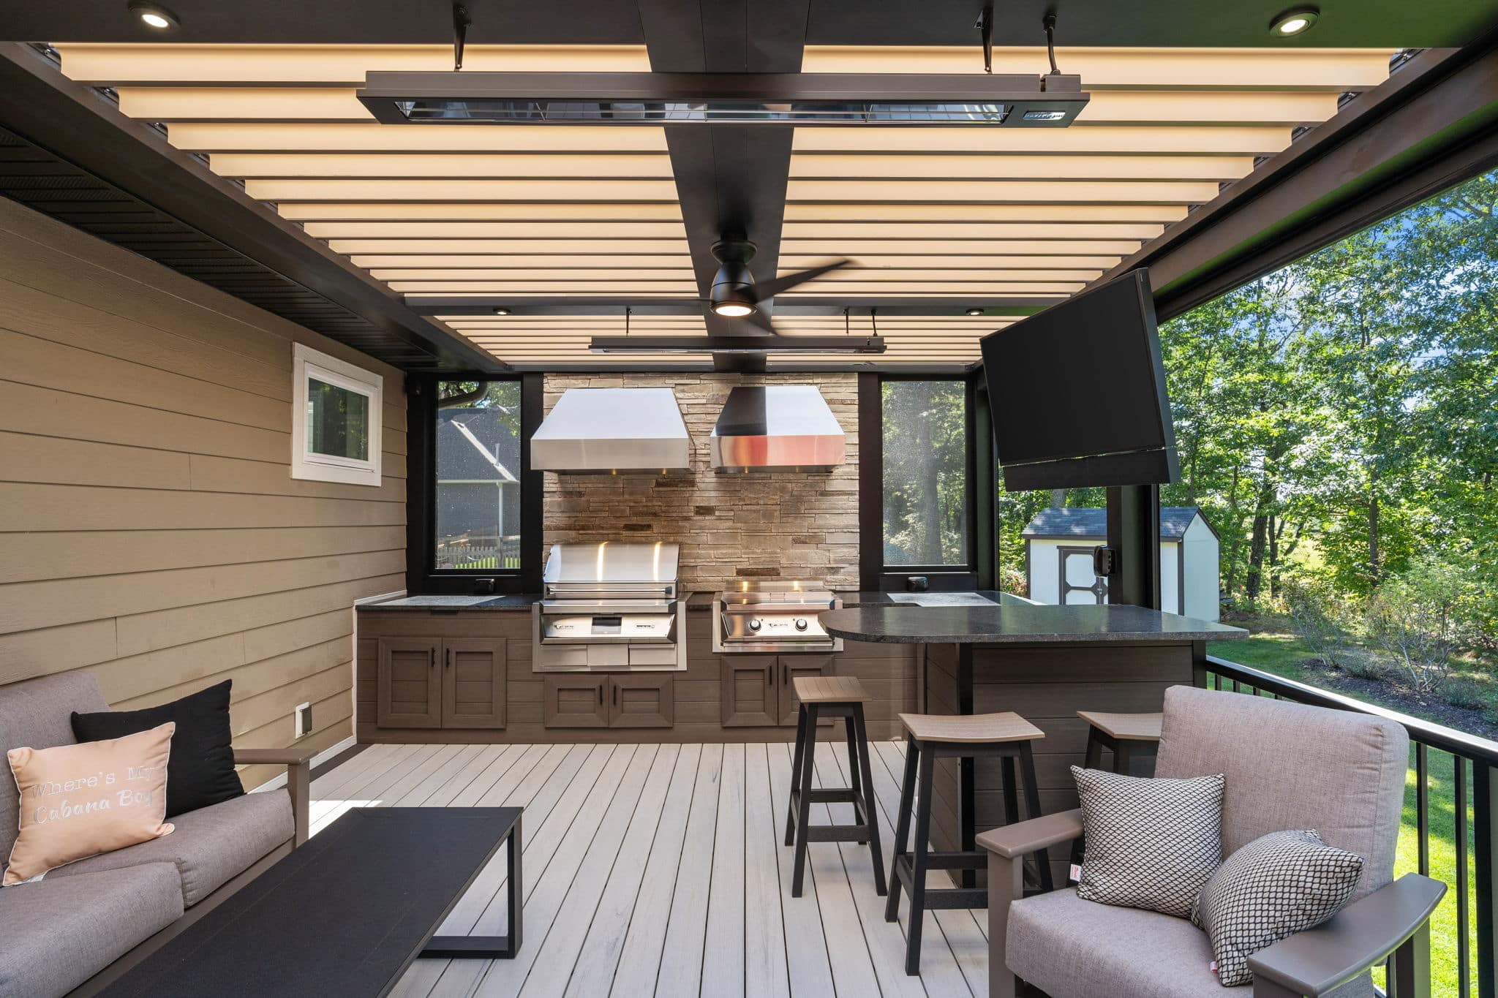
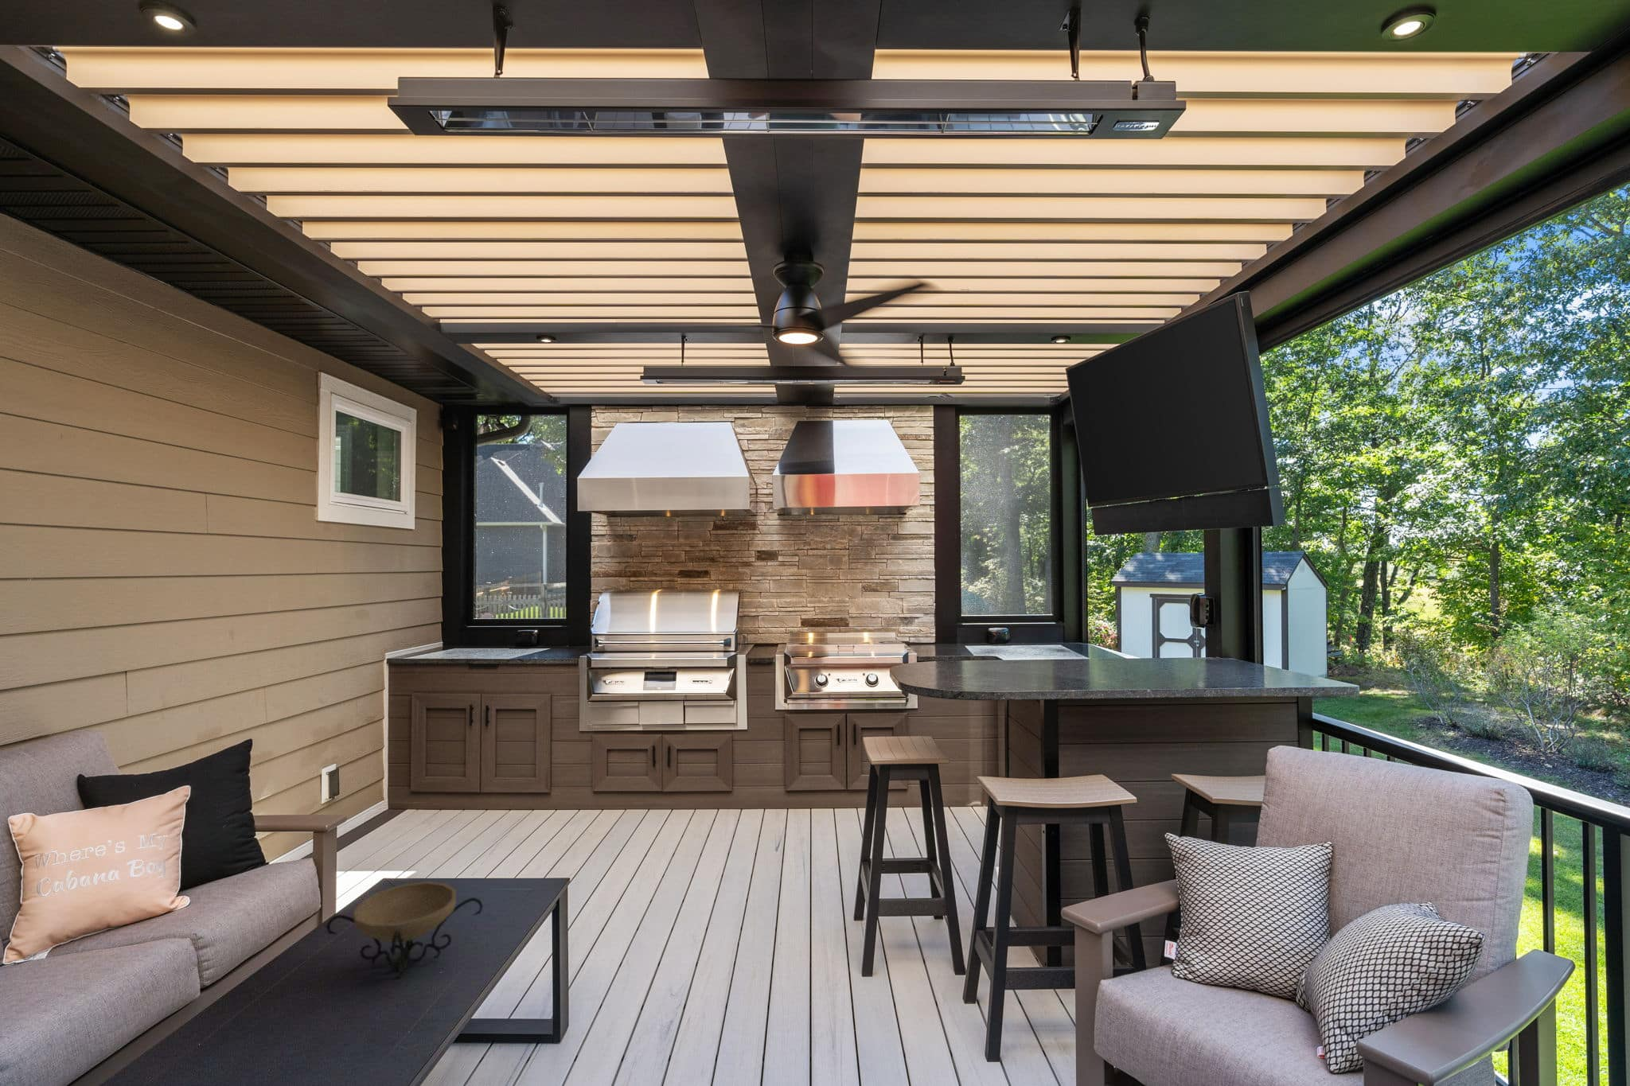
+ decorative bowl [326,881,484,978]
